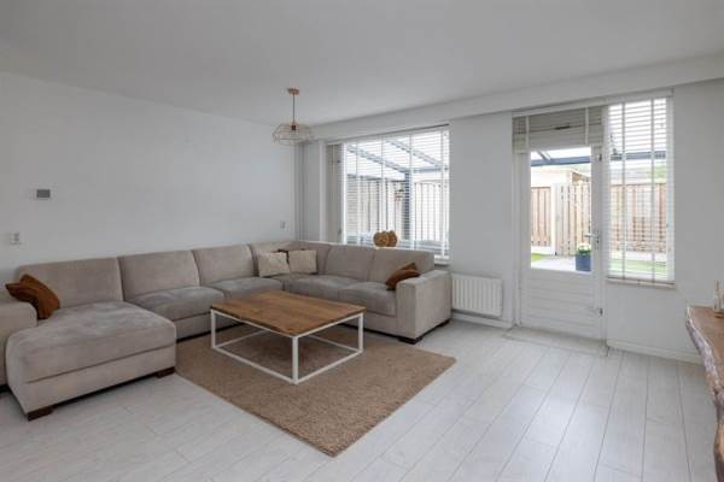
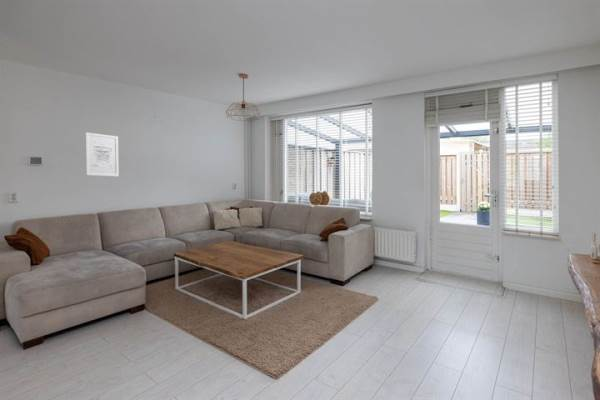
+ wall art [85,131,120,177]
